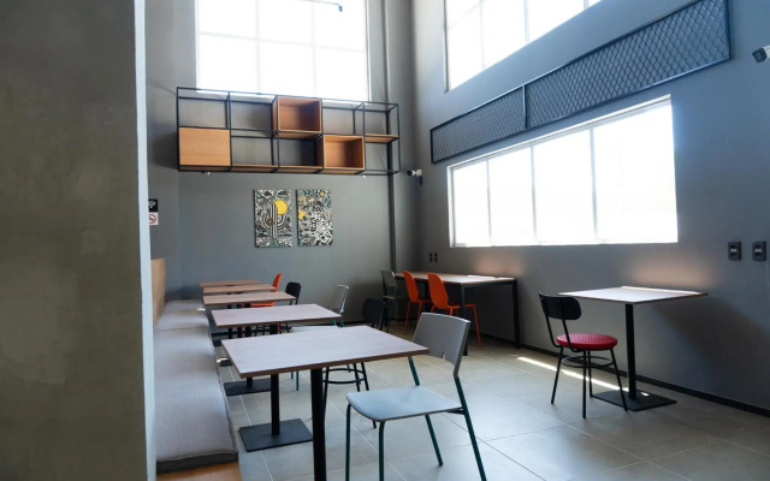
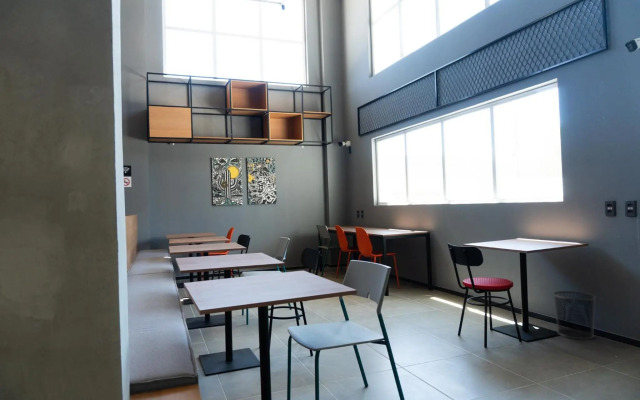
+ trash can [552,290,597,341]
